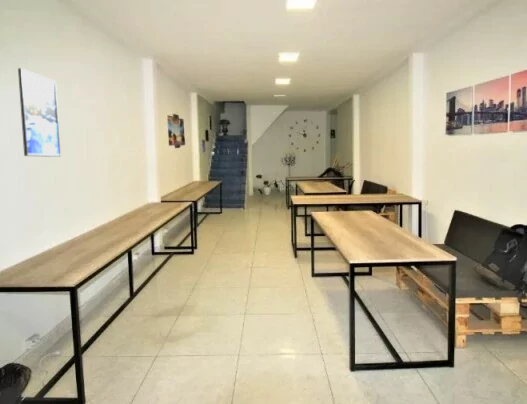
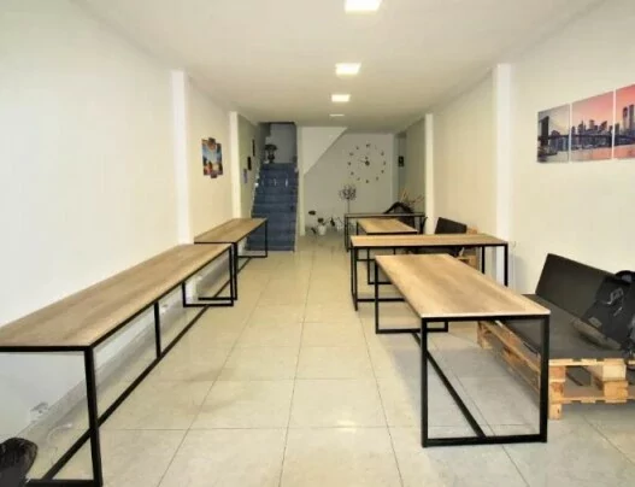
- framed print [17,67,62,158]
